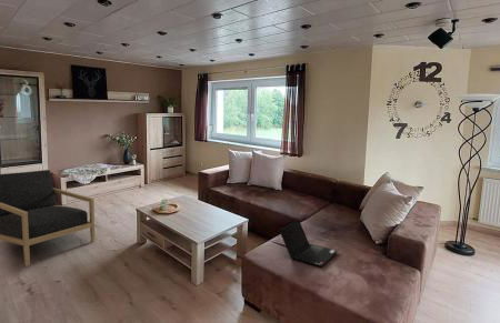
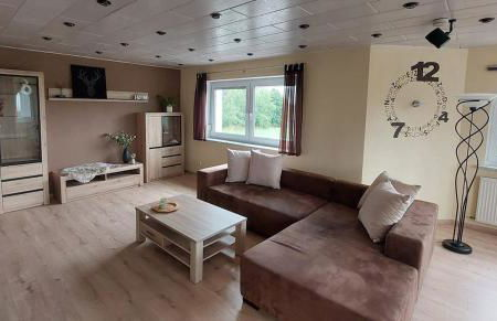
- laptop computer [278,219,338,268]
- armchair [0,169,96,268]
